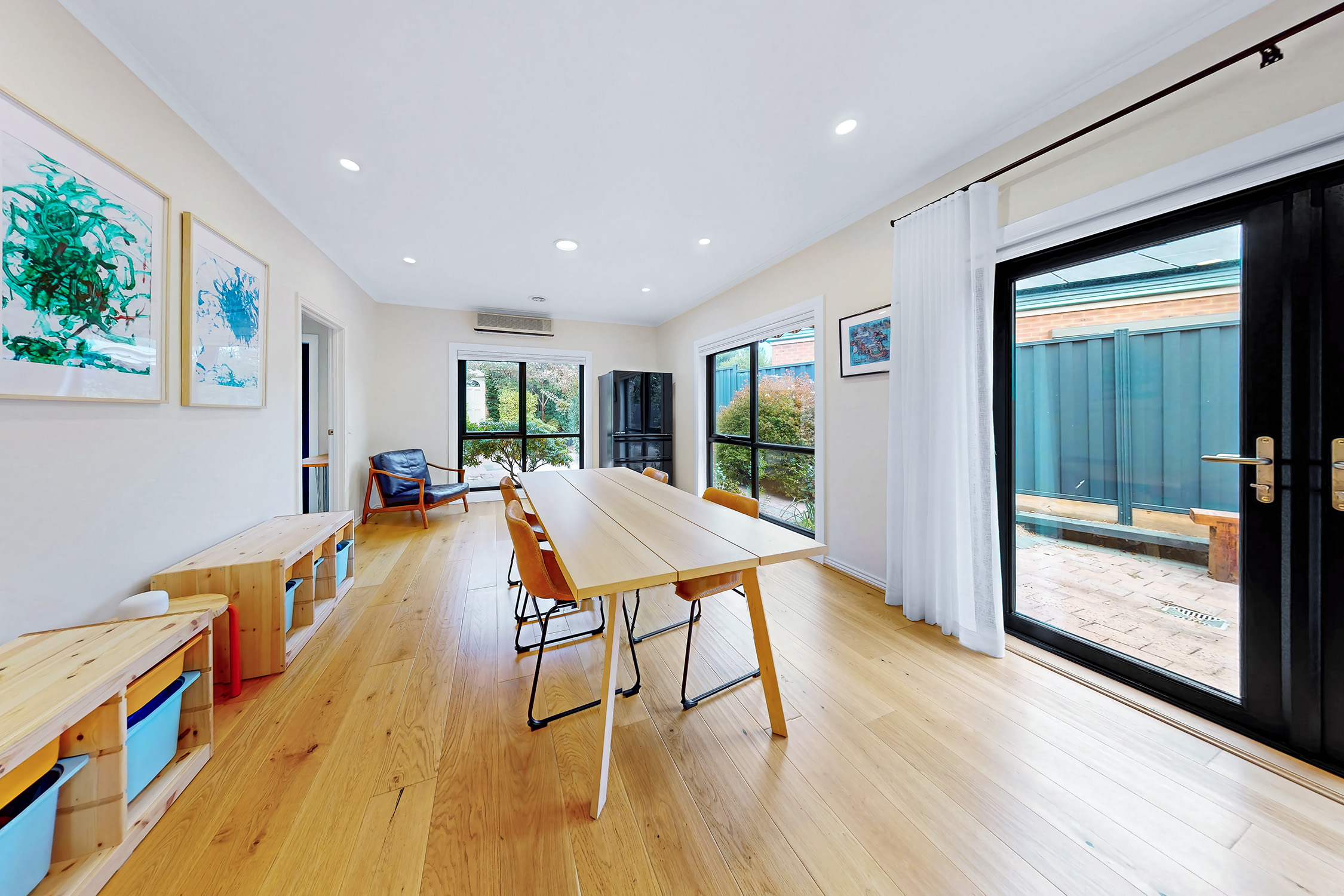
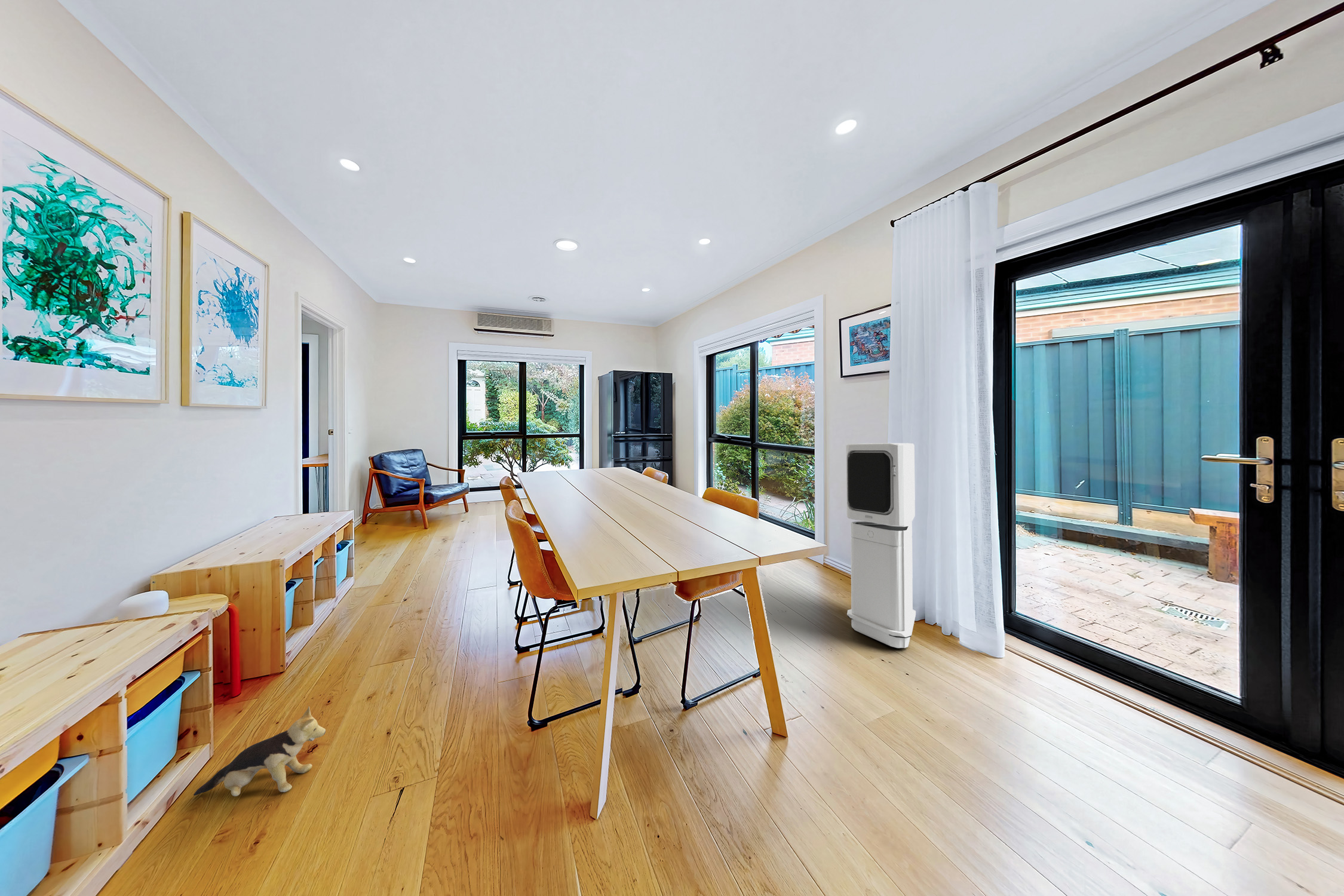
+ plush toy [193,705,326,797]
+ air purifier [846,443,916,649]
